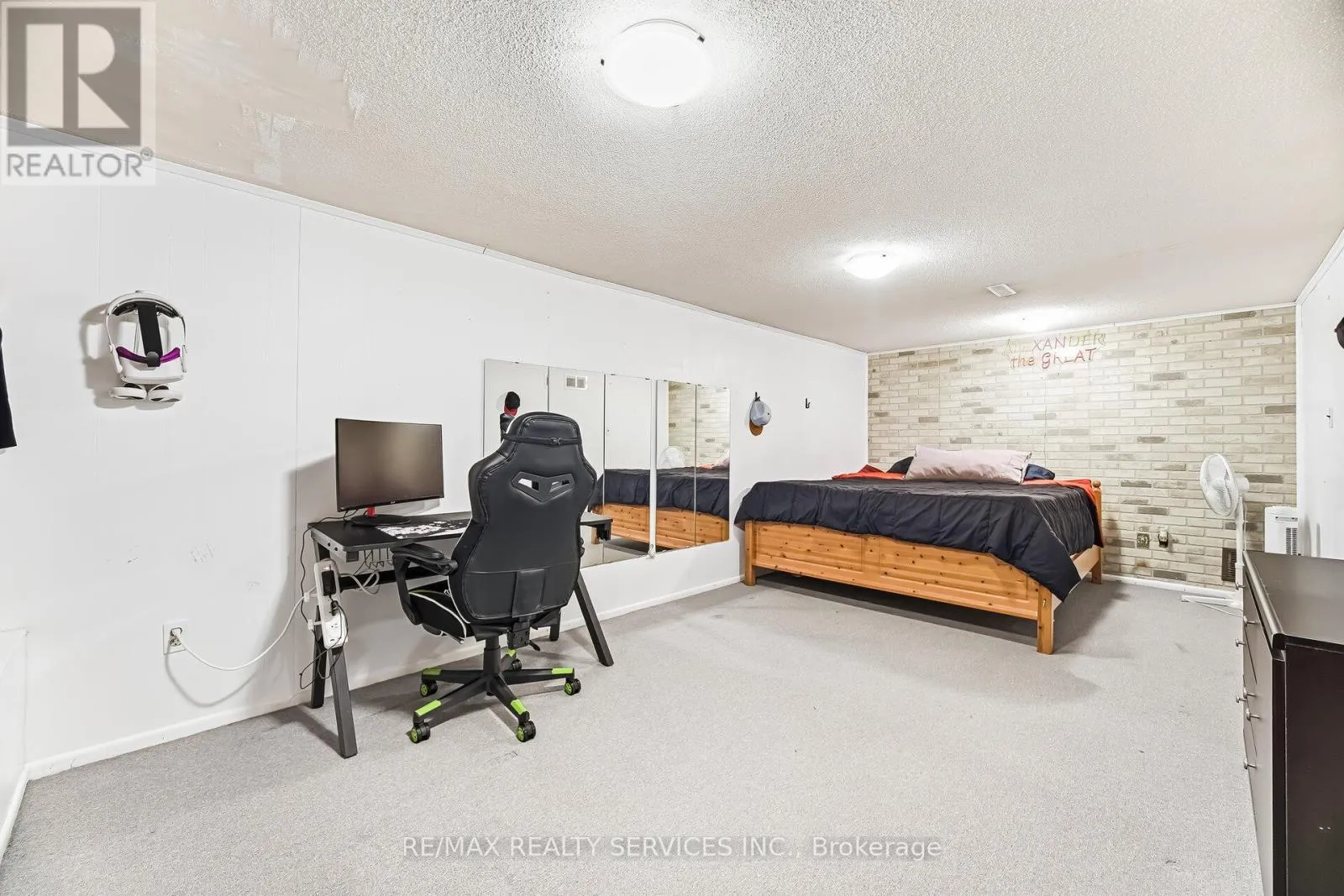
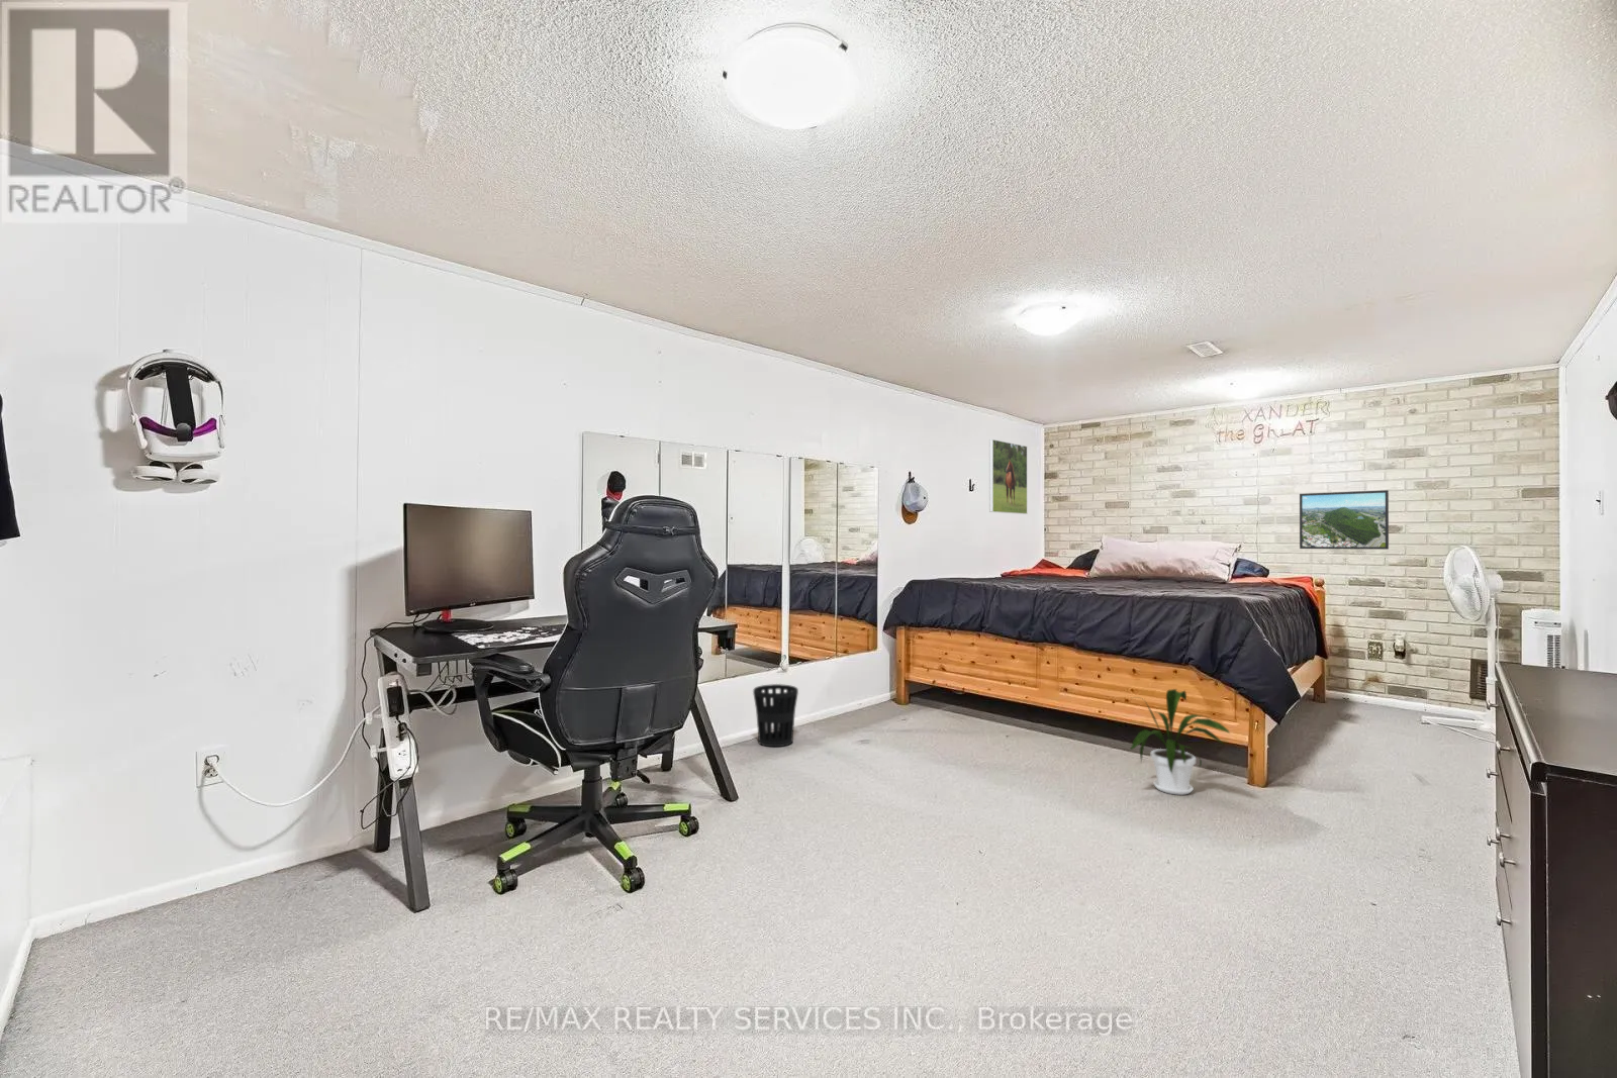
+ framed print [989,438,1027,515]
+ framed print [1298,488,1390,551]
+ wastebasket [752,683,799,747]
+ house plant [1127,688,1231,796]
